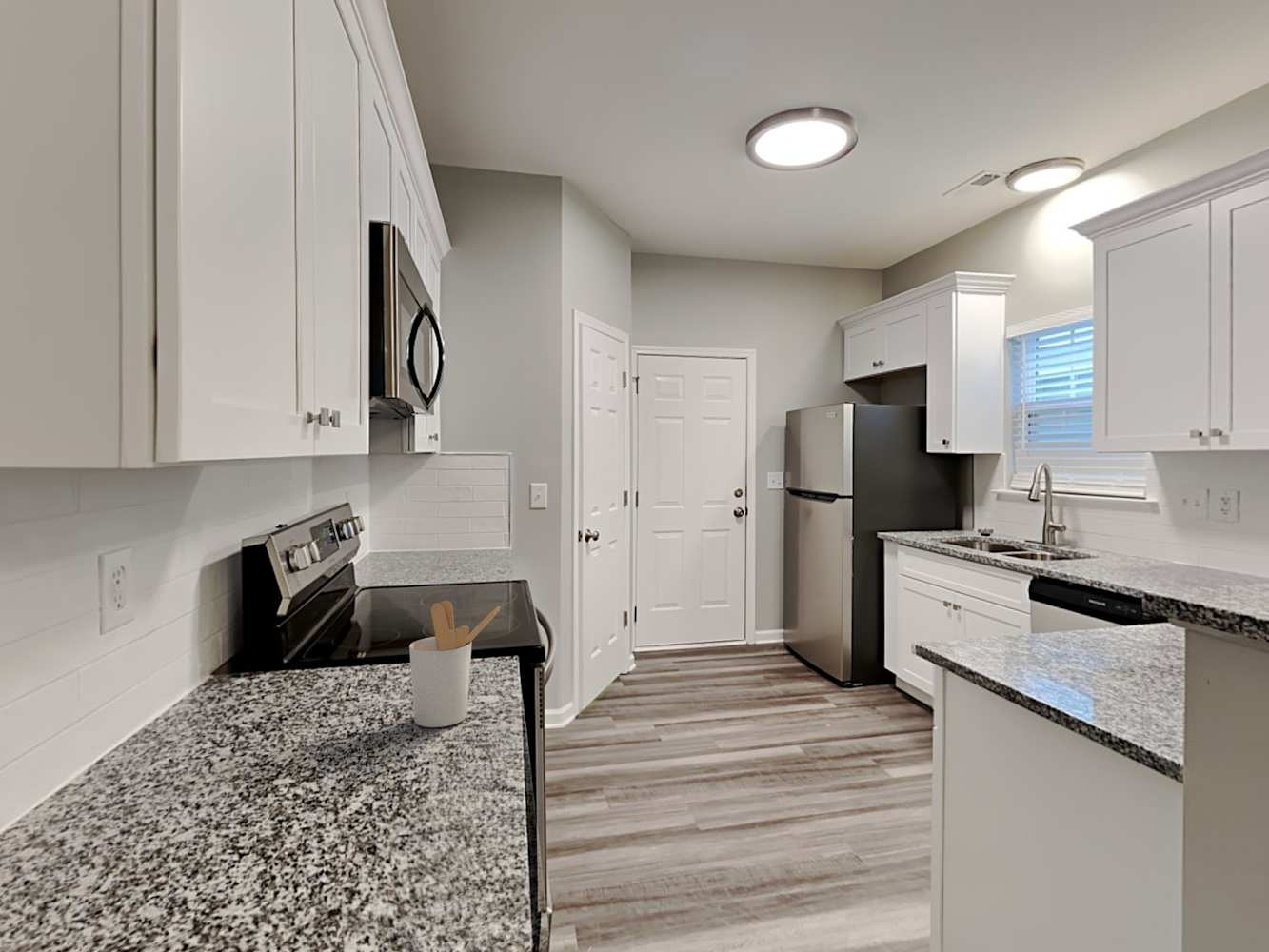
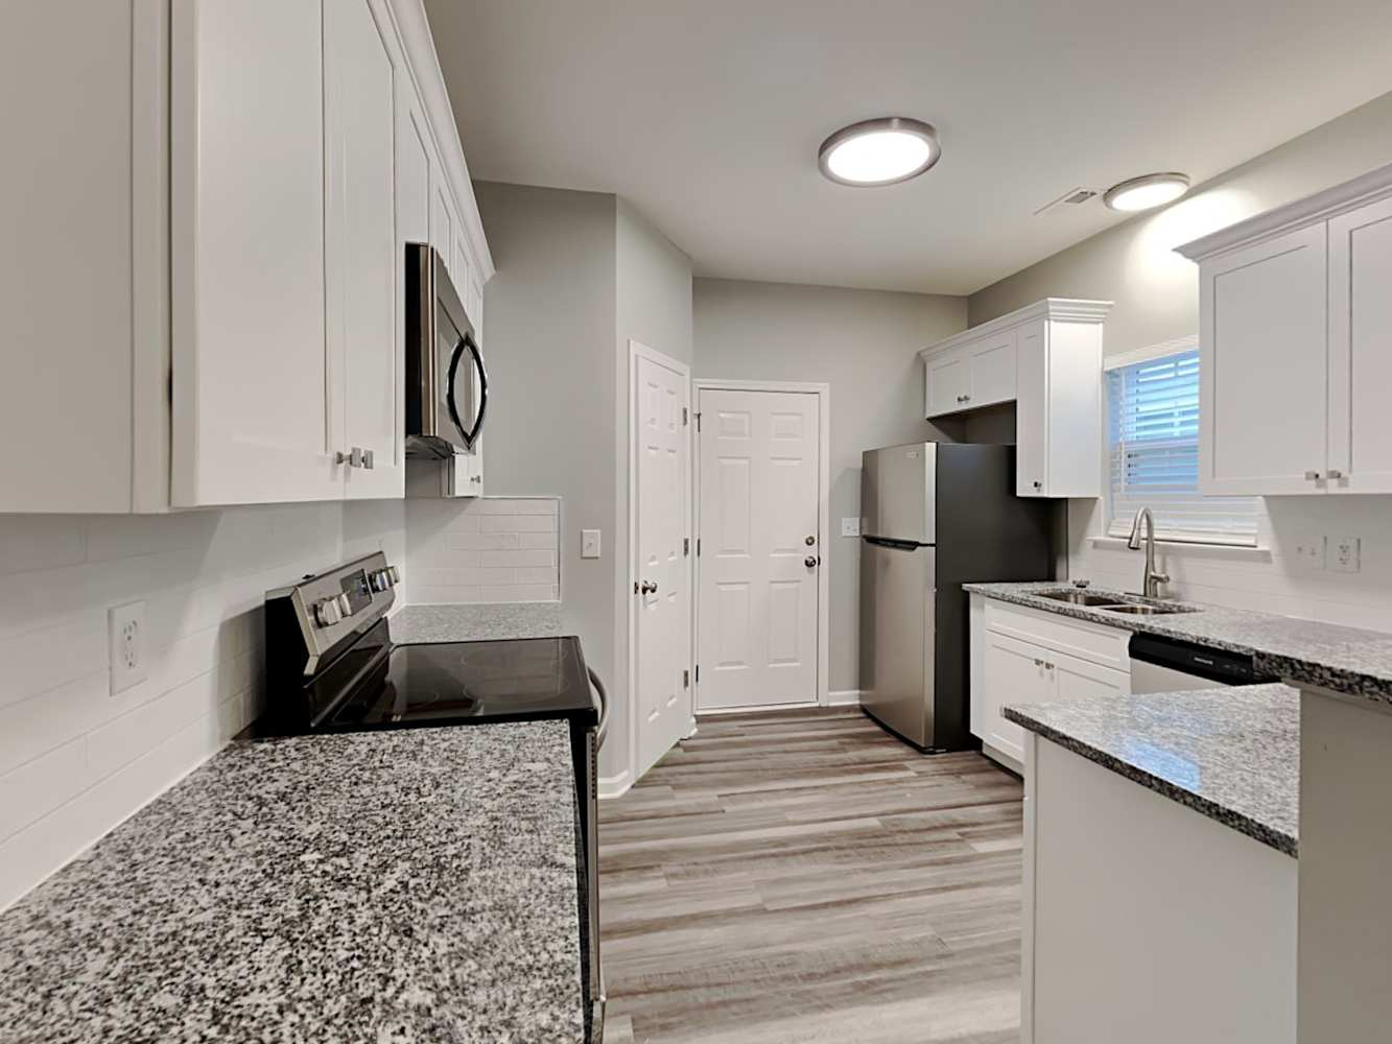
- utensil holder [408,600,501,728]
